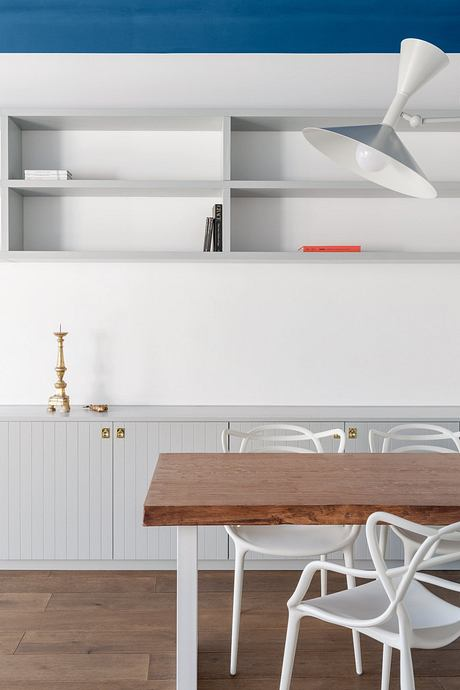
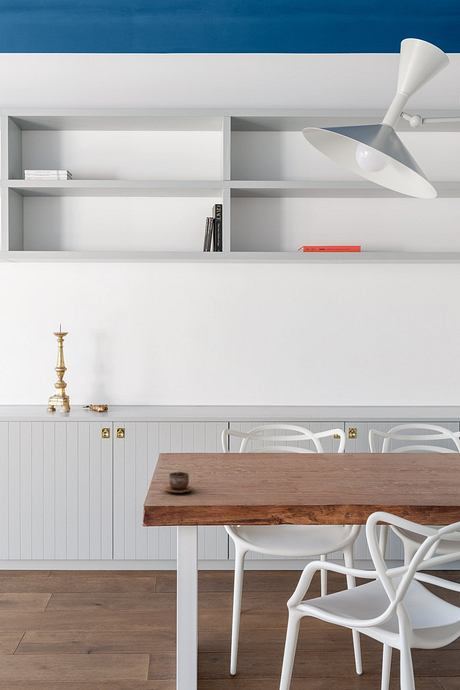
+ cup [163,471,195,494]
